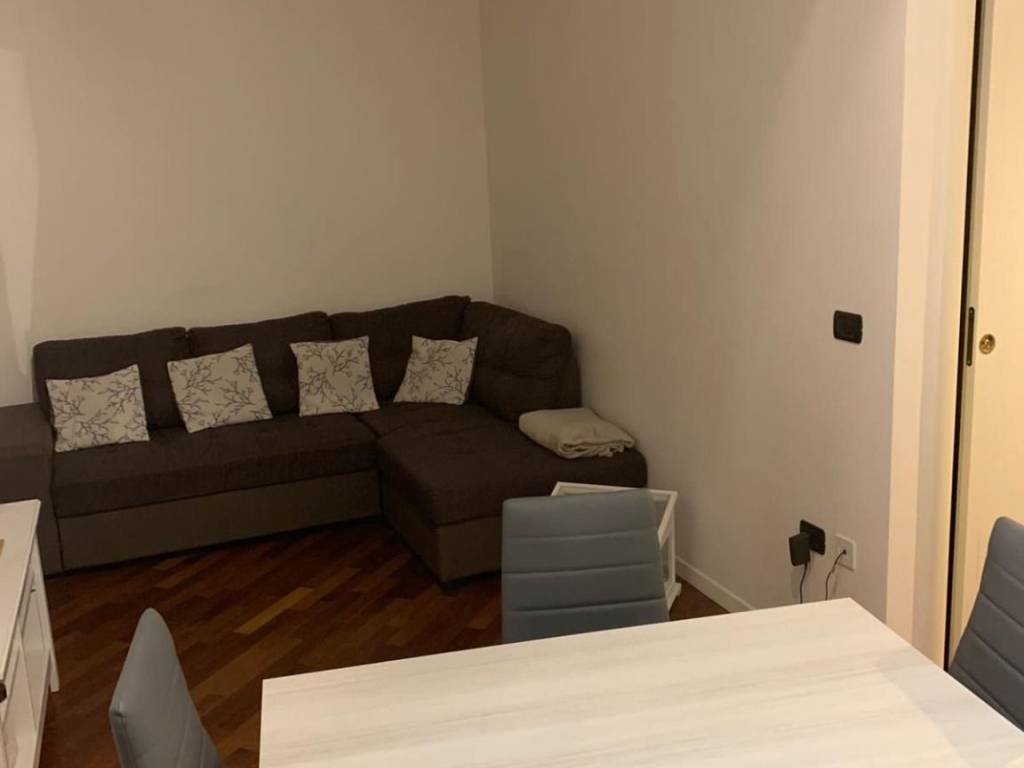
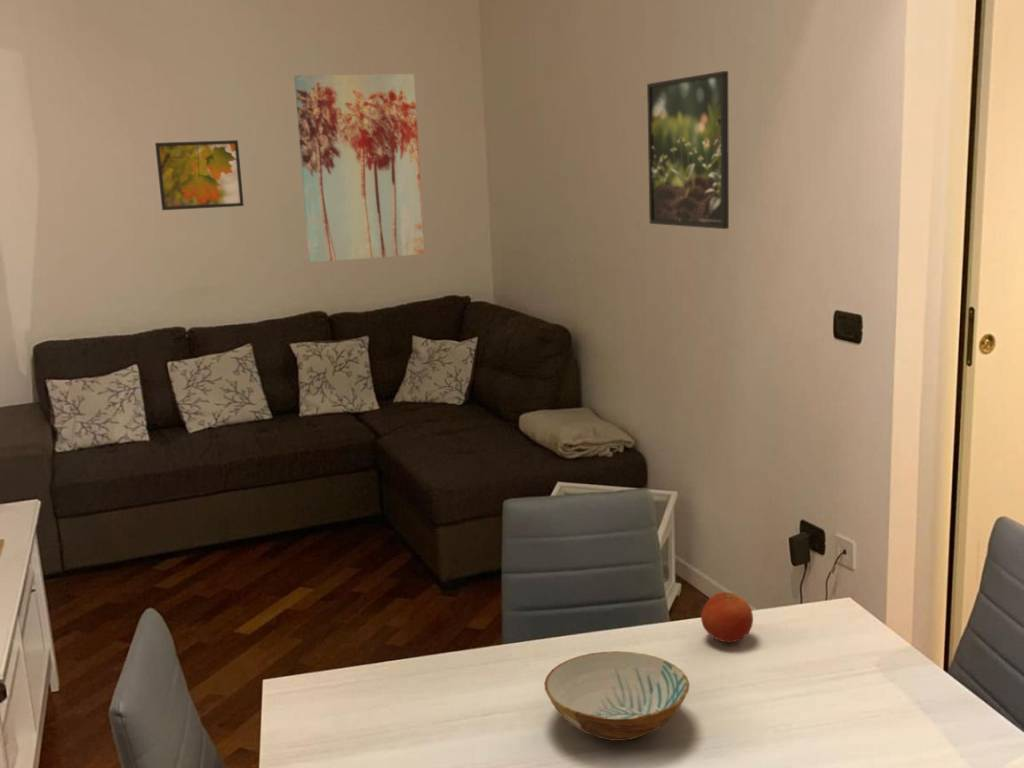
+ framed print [646,70,730,230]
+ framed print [154,139,245,211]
+ wall art [293,73,426,264]
+ fruit [700,591,754,643]
+ bowl [543,650,690,742]
